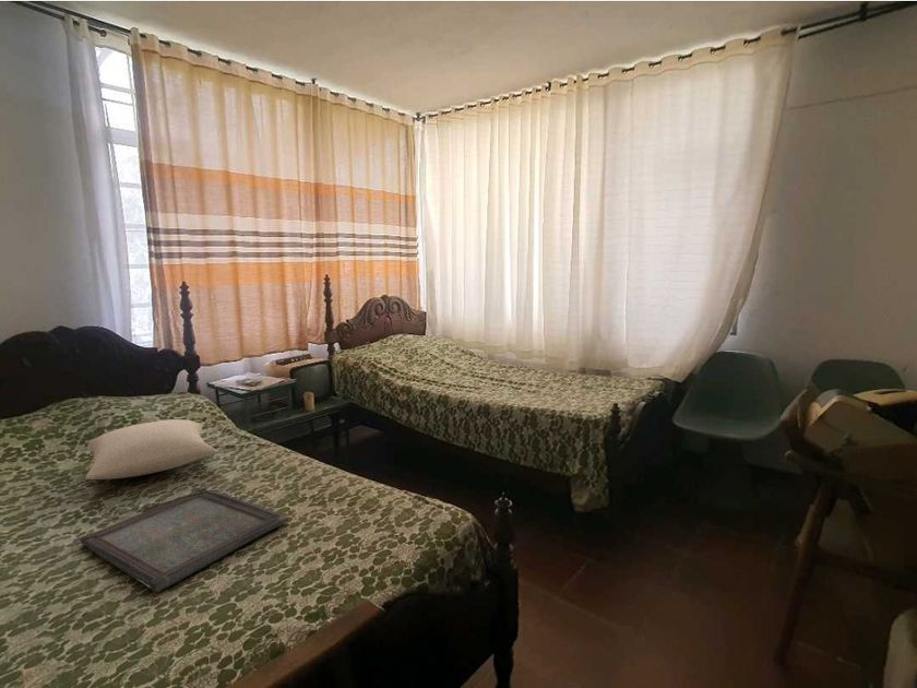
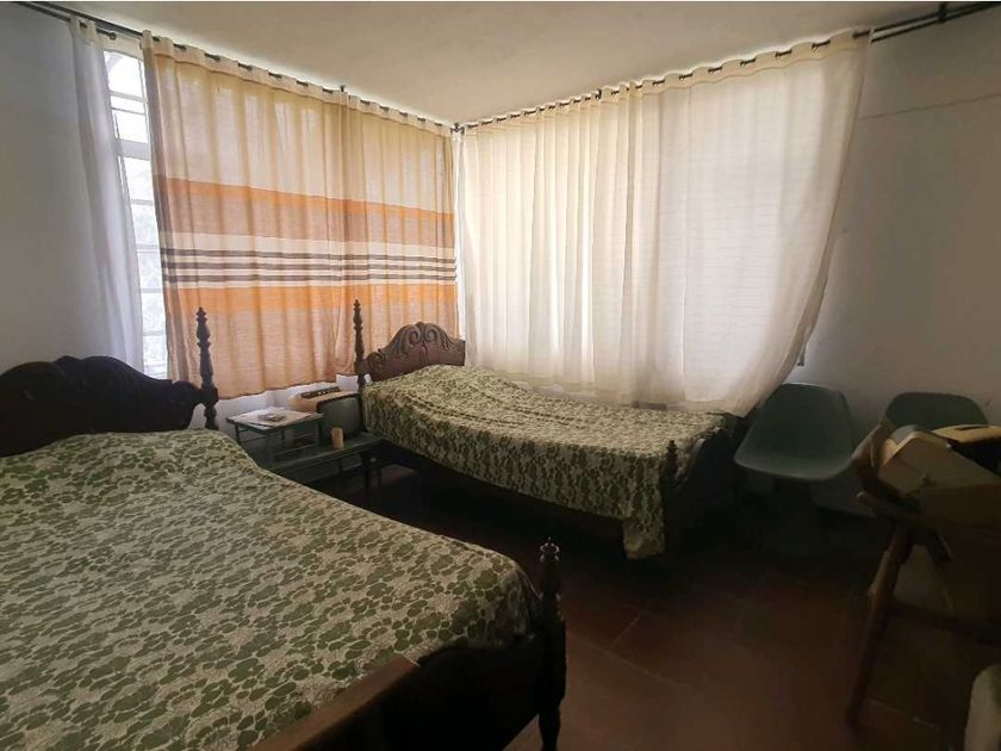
- pillow [84,418,217,481]
- serving tray [79,487,290,593]
